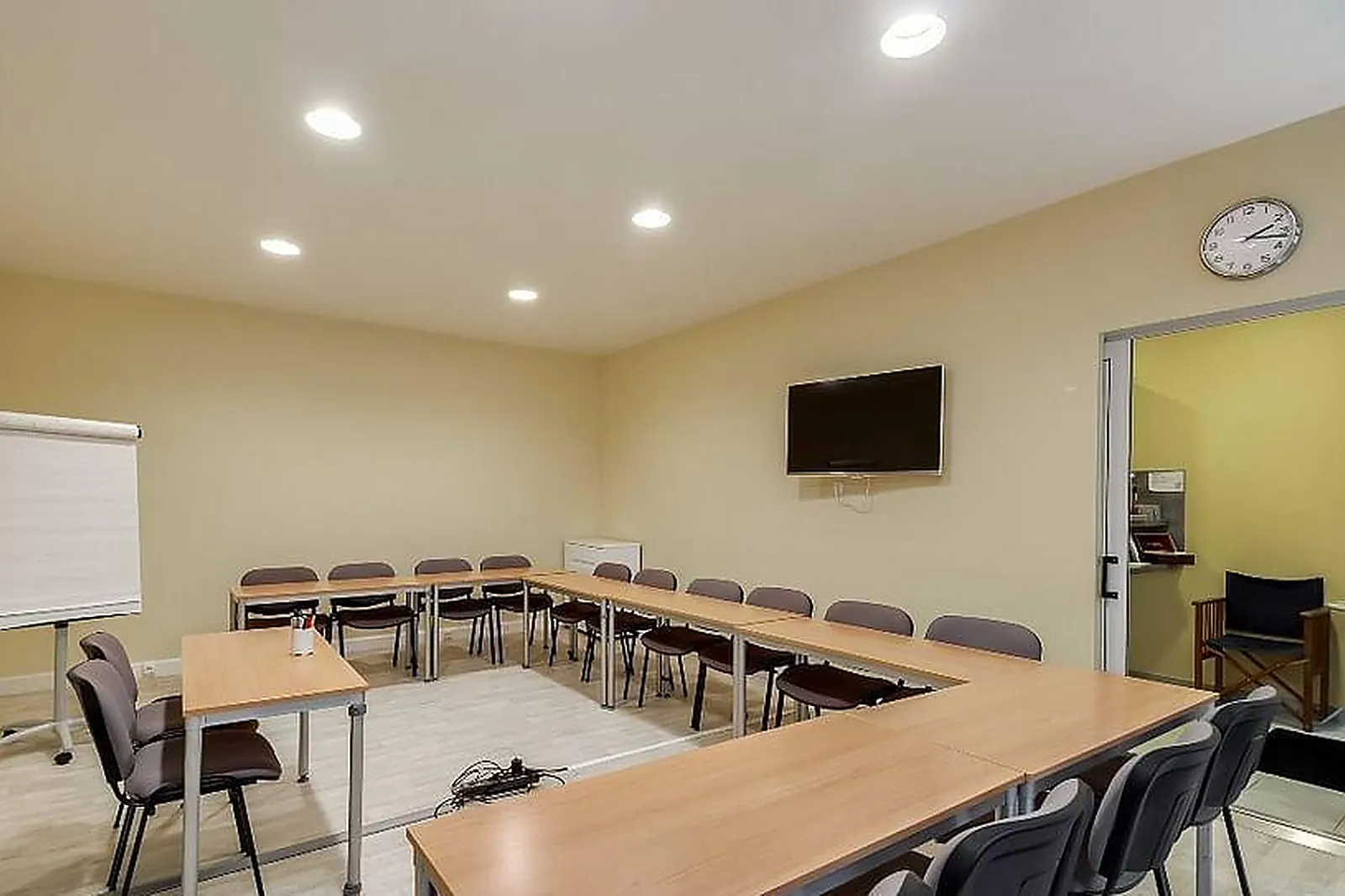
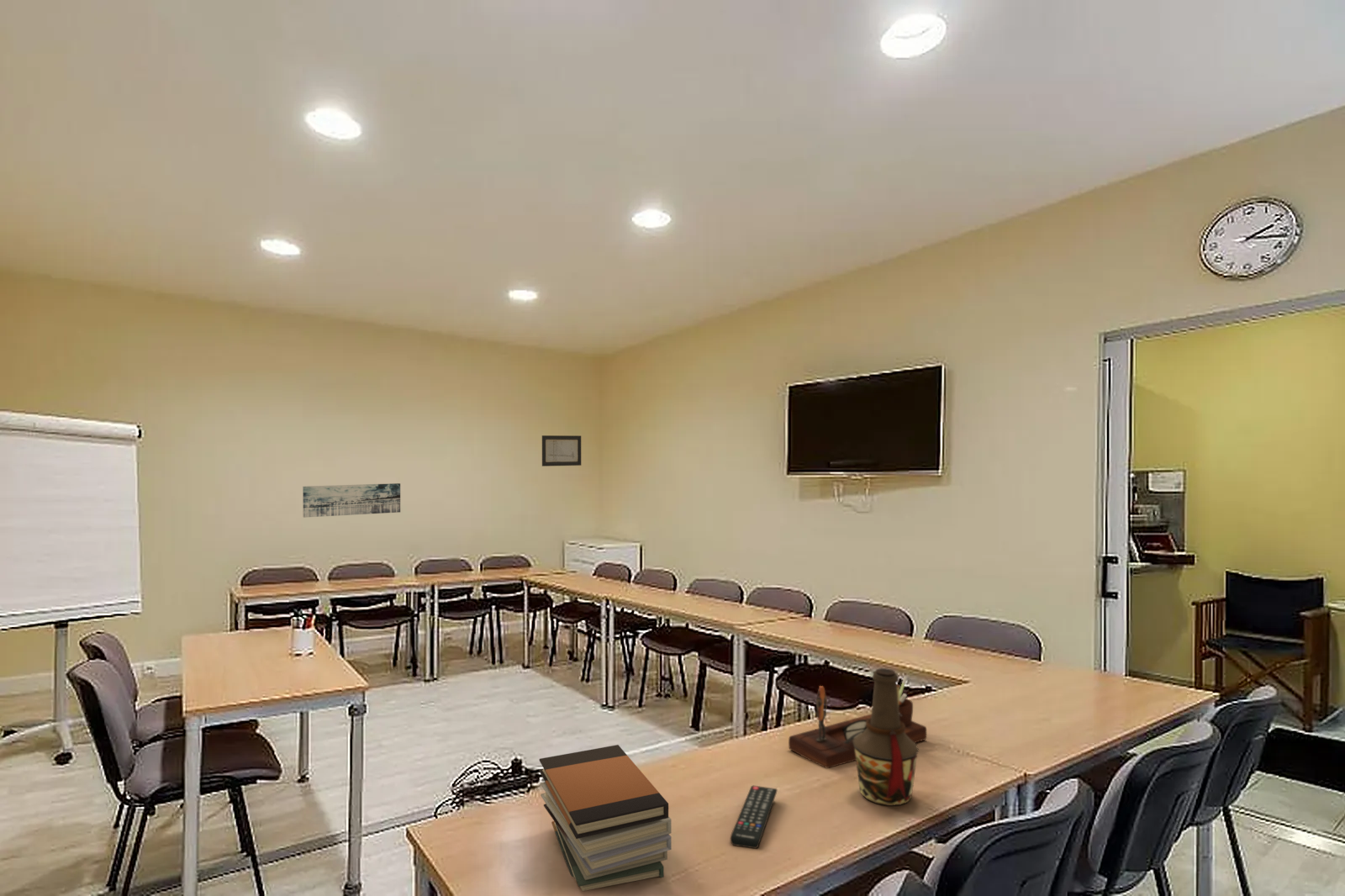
+ wall art [541,435,582,467]
+ book stack [539,744,673,892]
+ bottle [853,667,920,807]
+ remote control [730,784,778,849]
+ desk organizer [788,676,927,769]
+ wall art [302,482,401,519]
